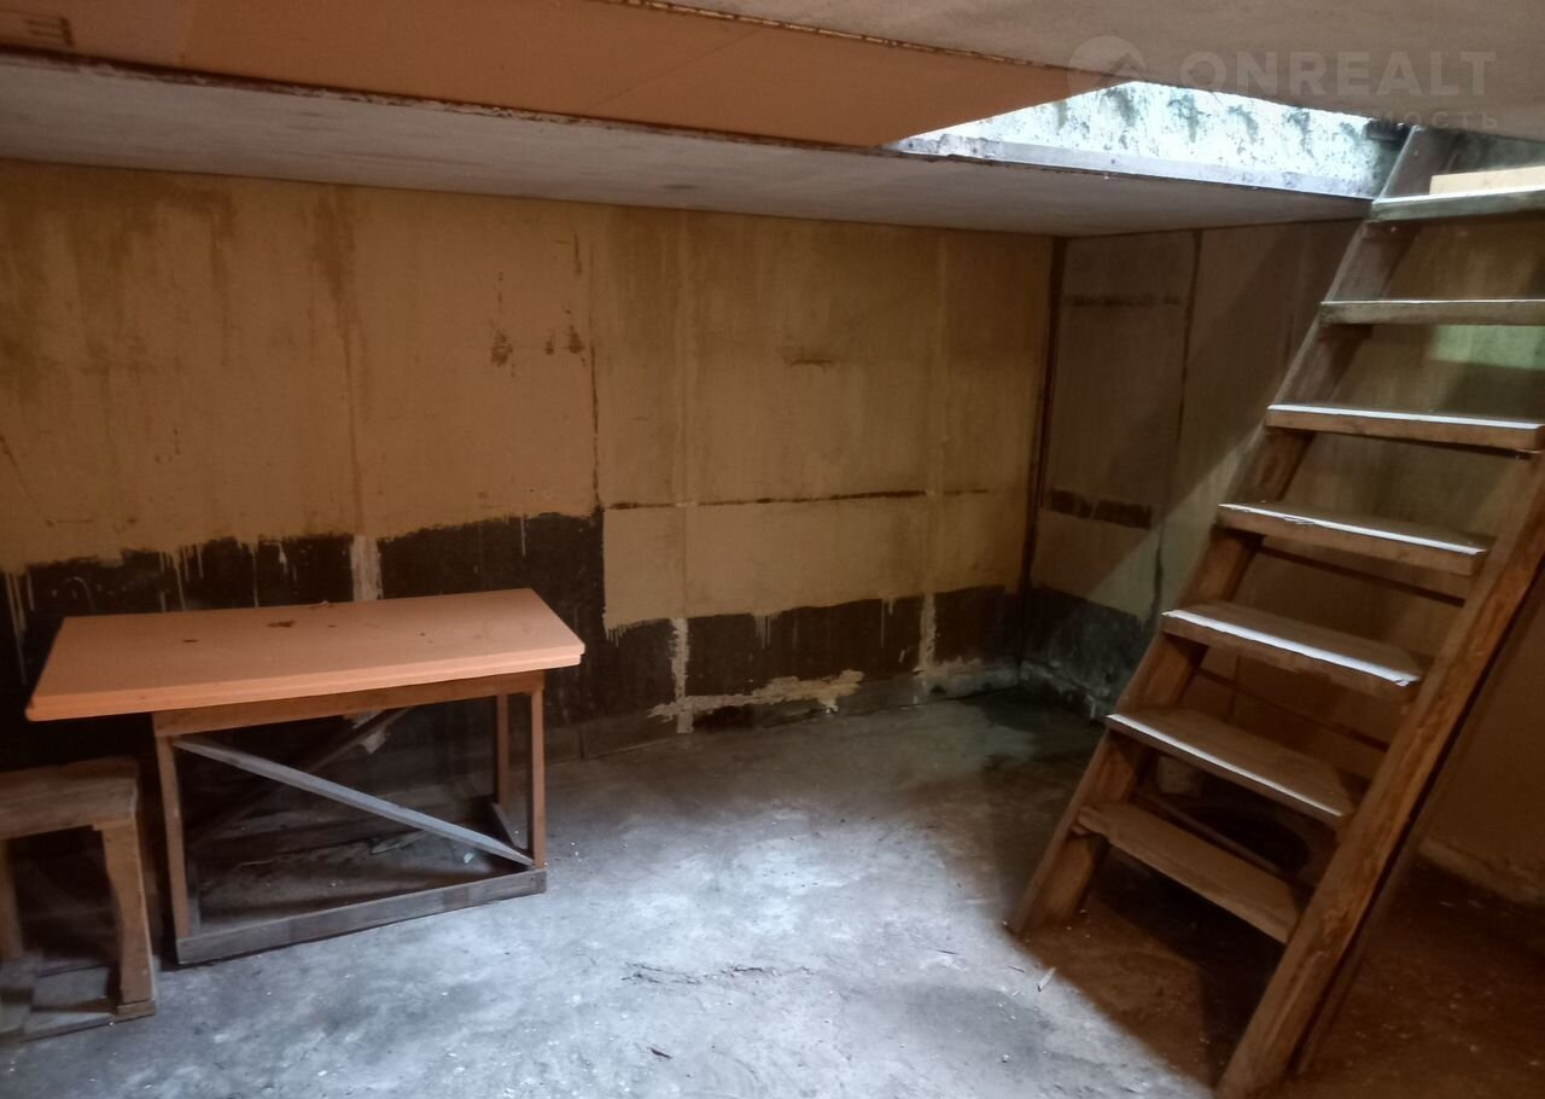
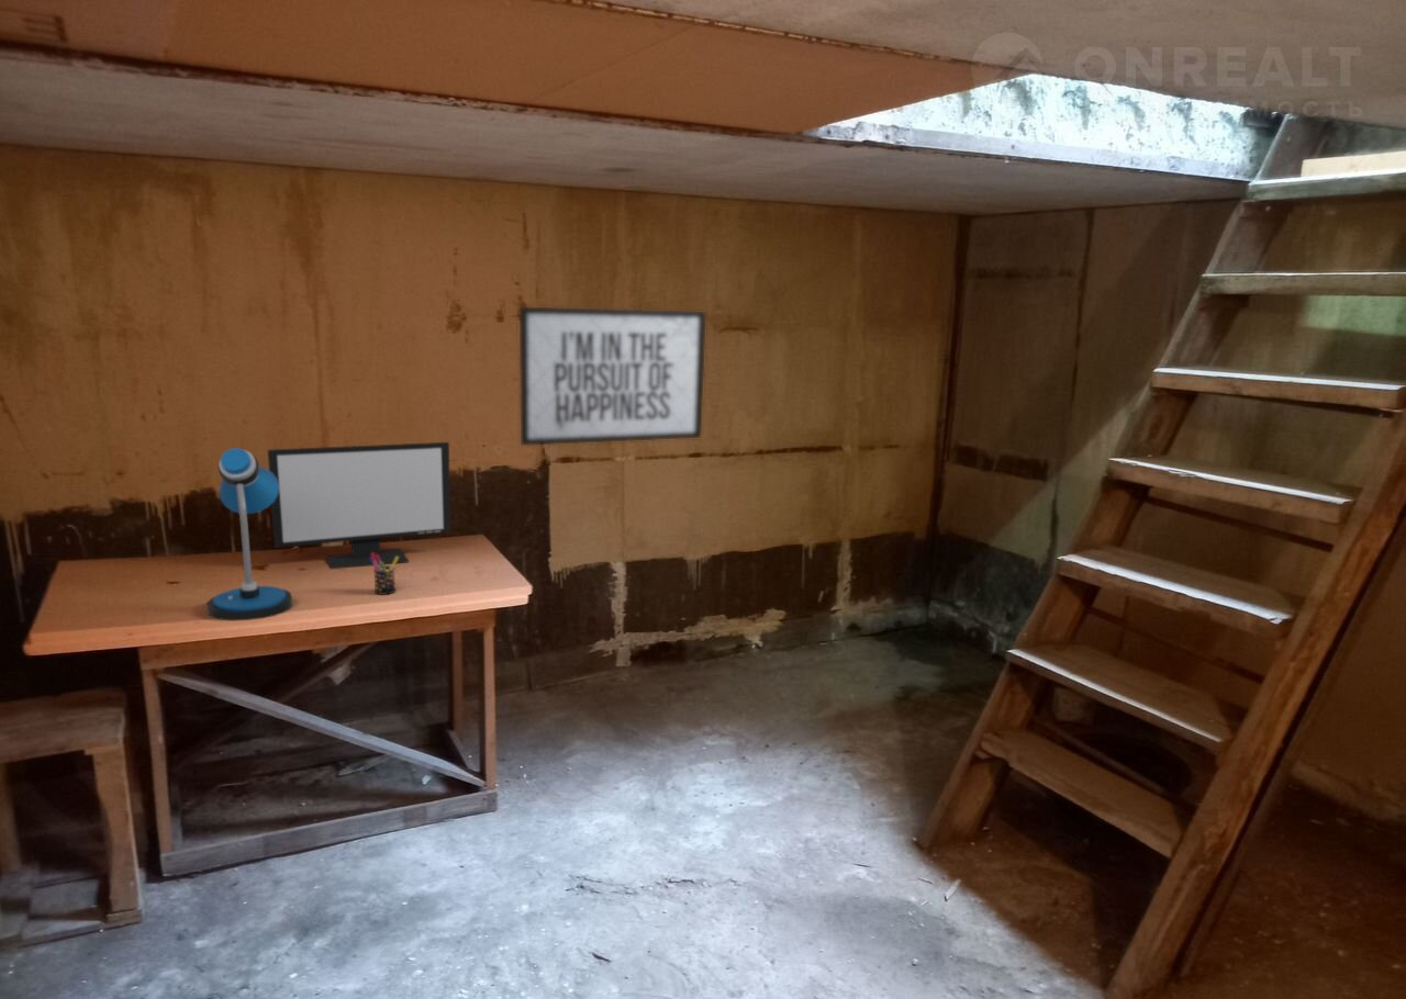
+ pen holder [369,552,399,596]
+ mirror [518,306,706,447]
+ desk lamp [207,447,293,621]
+ computer monitor [267,441,453,570]
